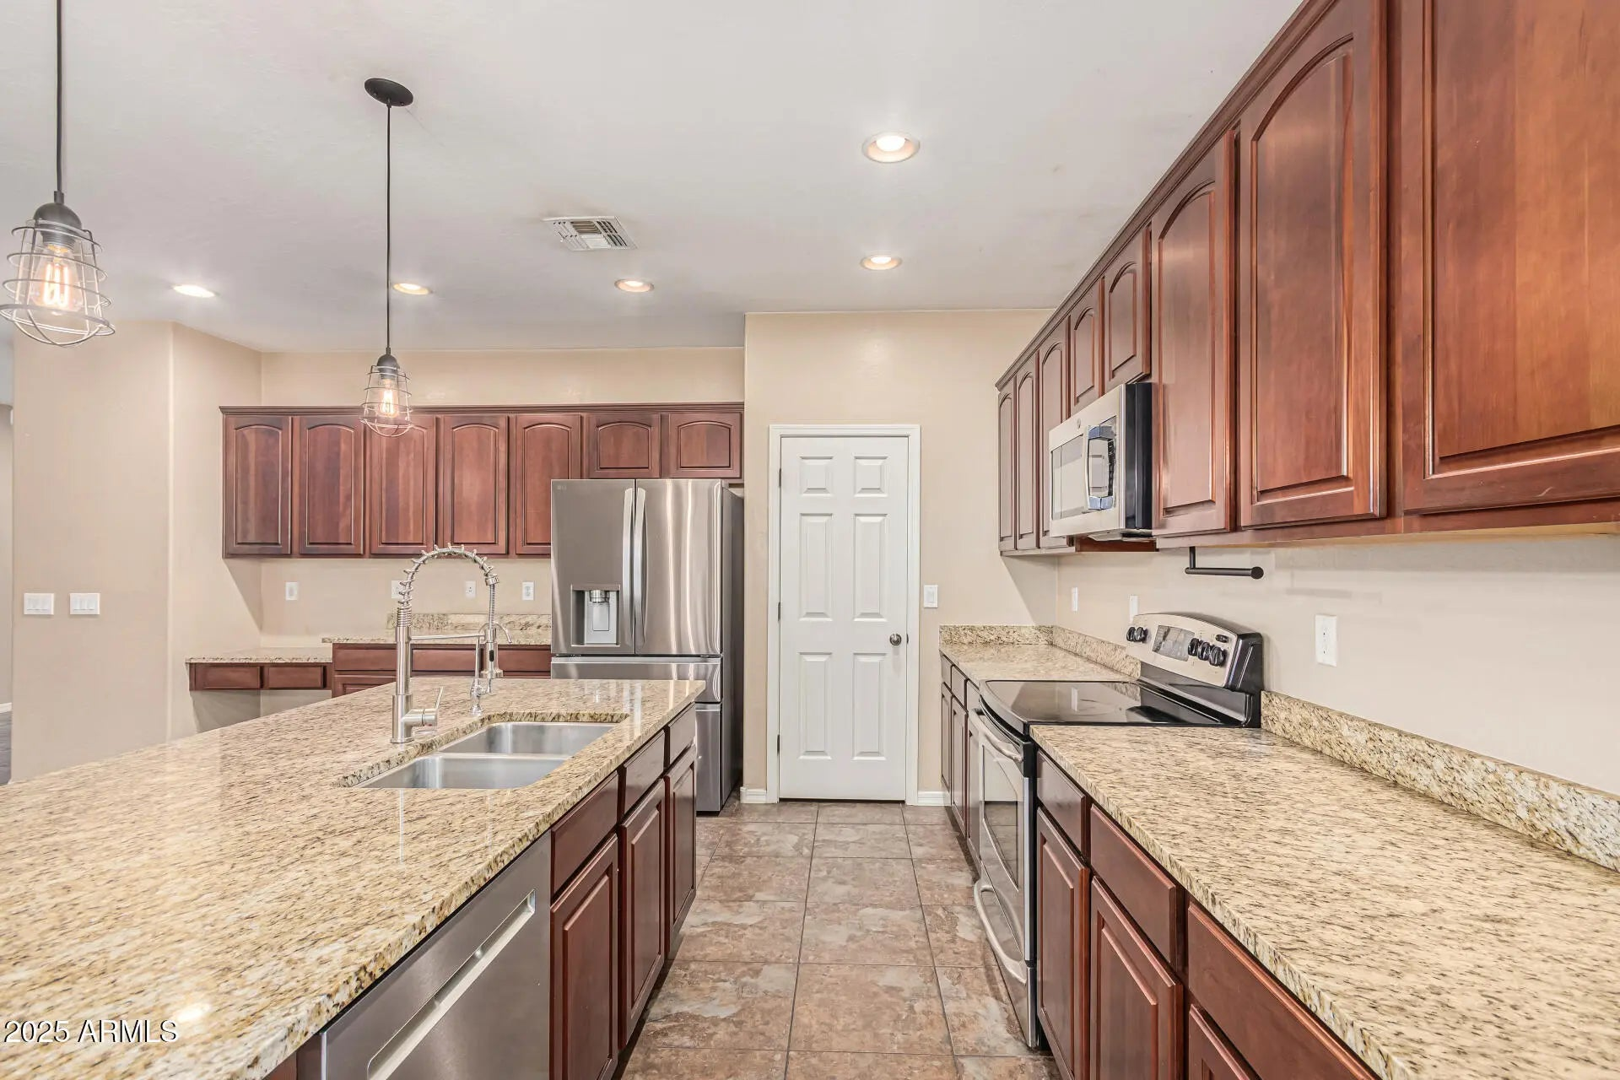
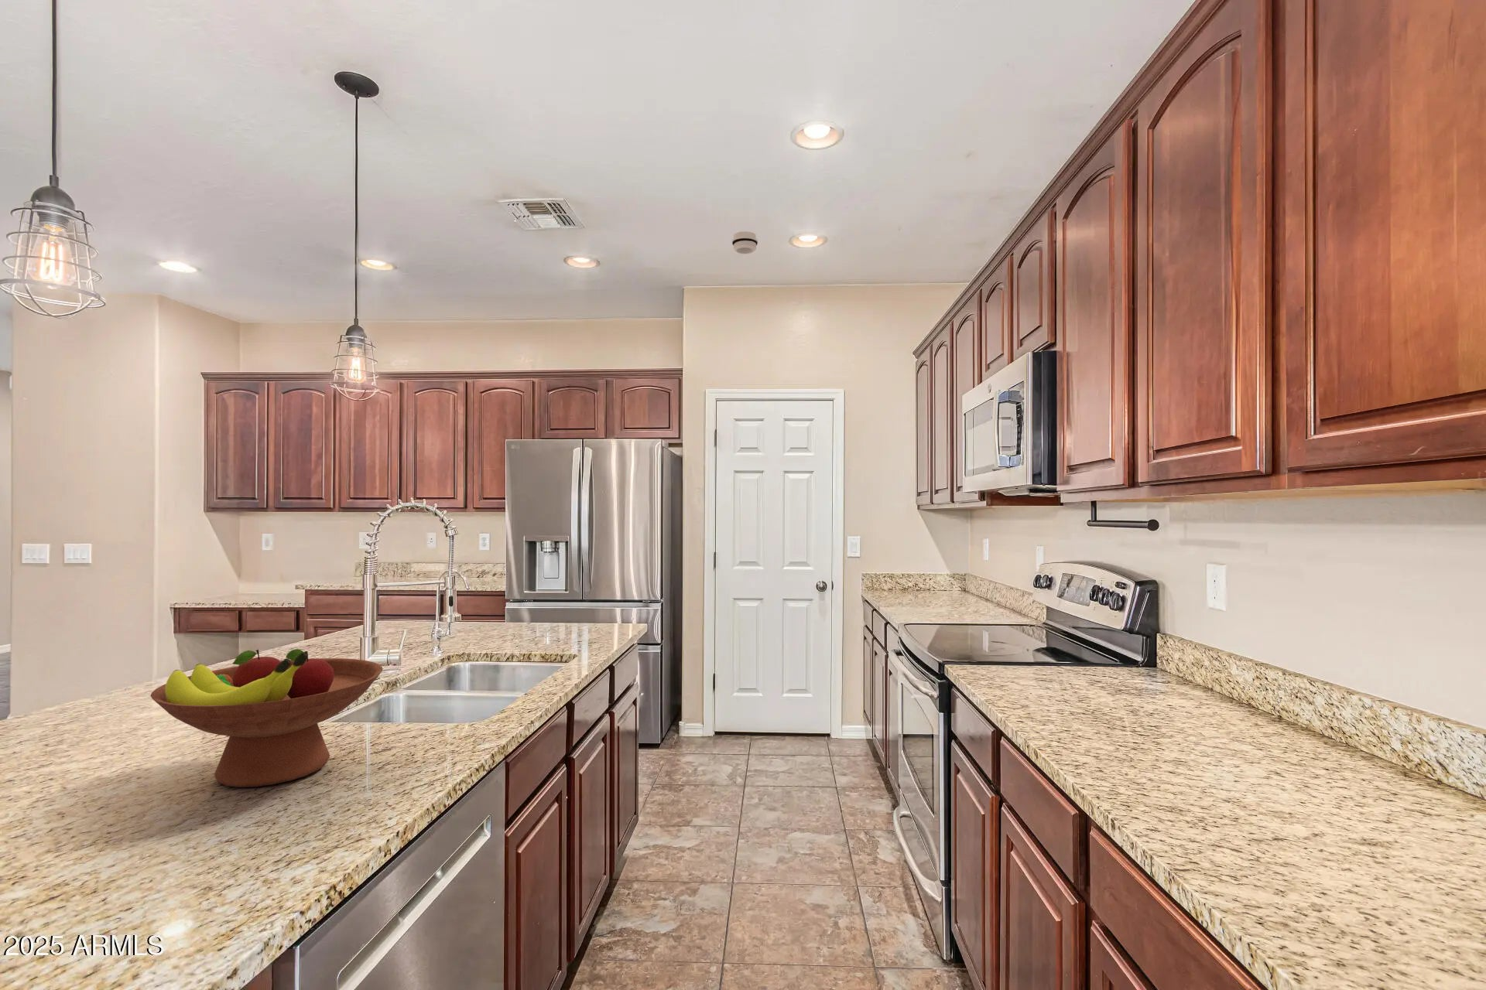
+ smoke detector [731,231,758,254]
+ fruit bowl [149,649,383,788]
